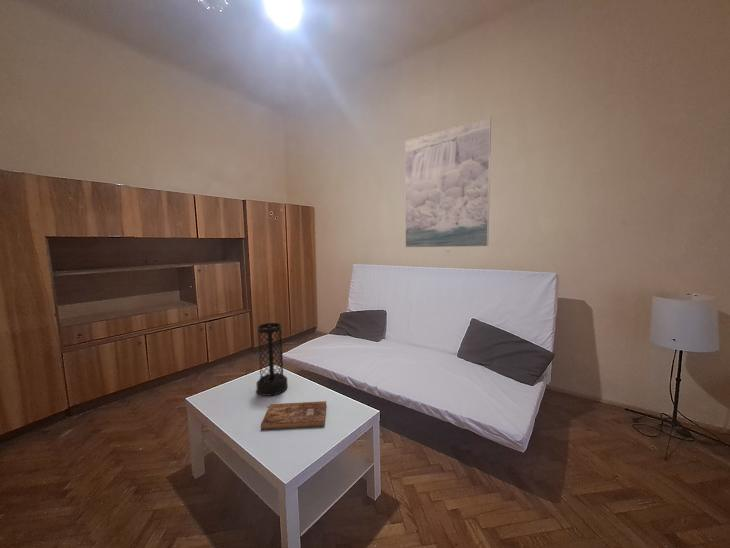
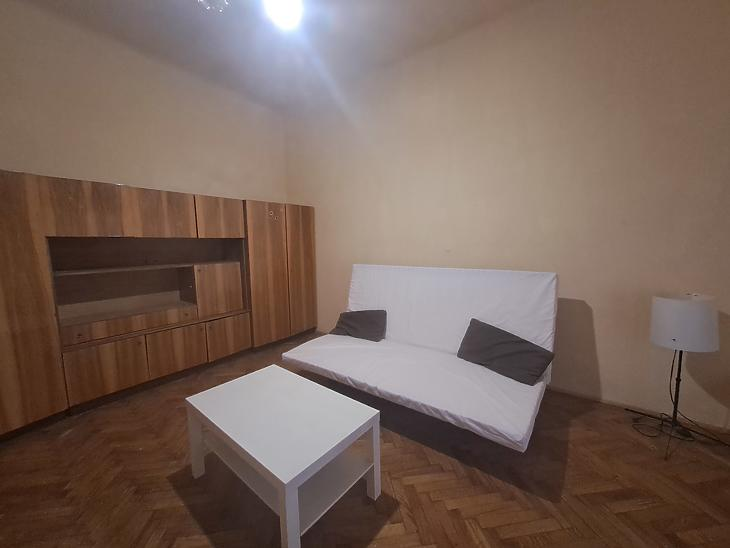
- vase [256,322,289,397]
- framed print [404,117,492,249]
- bible [260,400,327,430]
